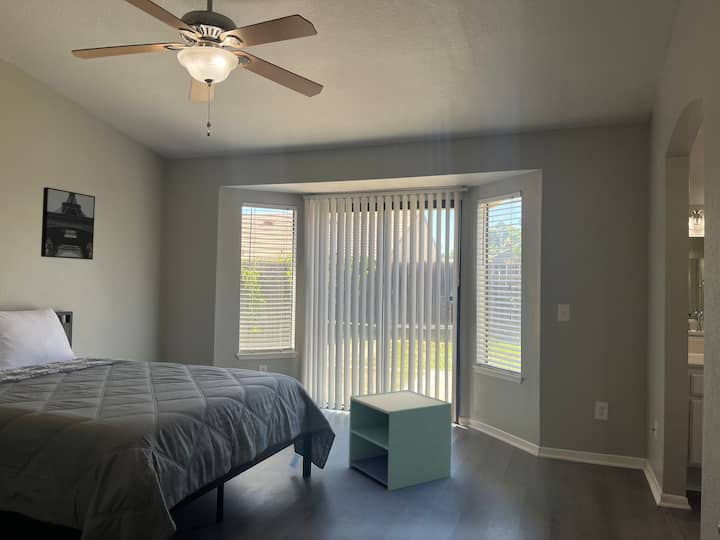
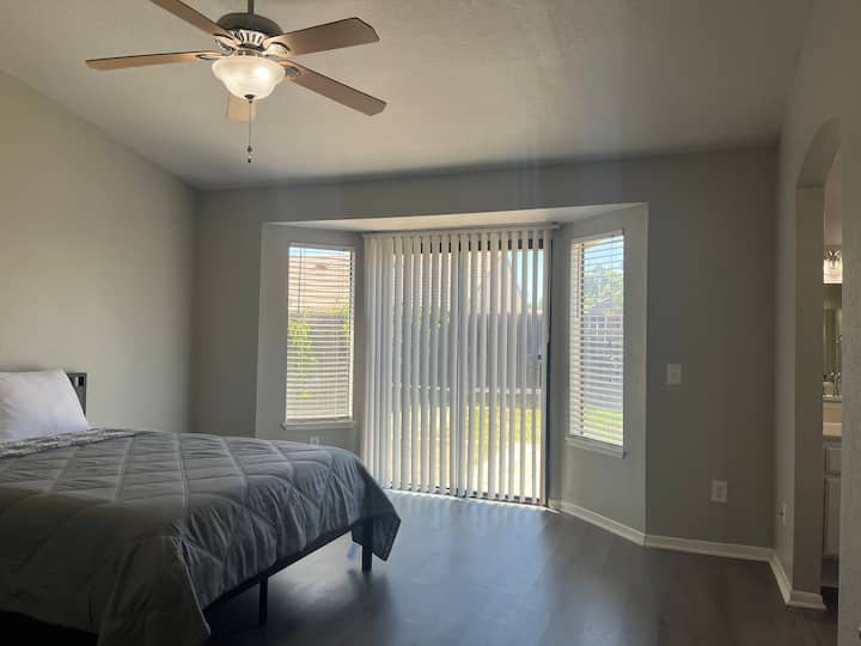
- wall art [40,186,96,261]
- nightstand [348,389,453,492]
